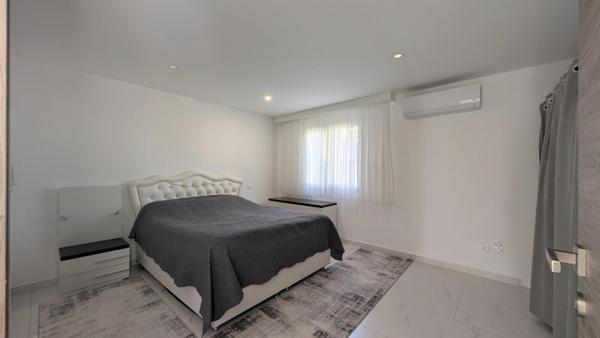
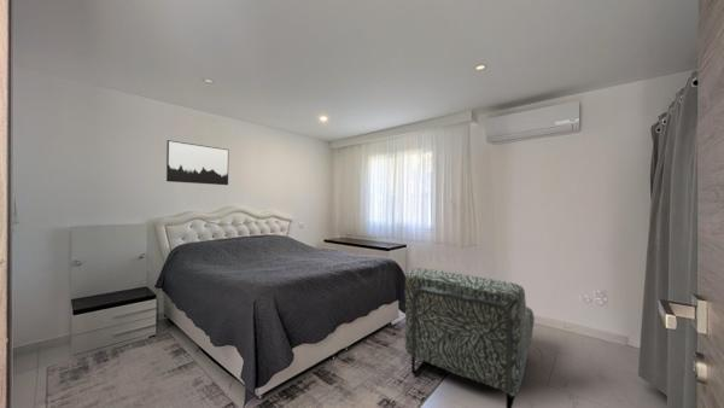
+ wall art [165,139,230,186]
+ armchair [404,267,536,408]
